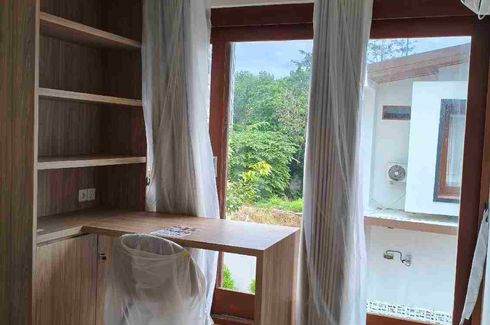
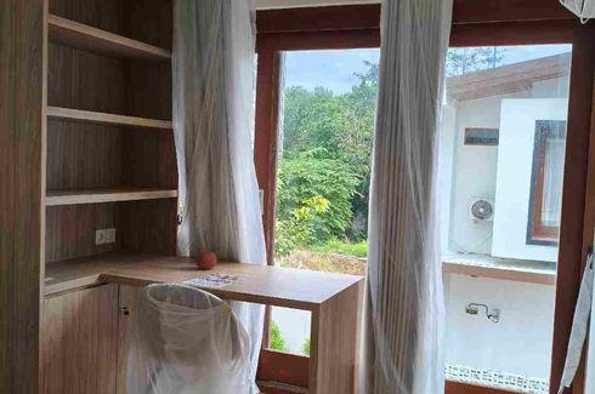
+ fruit [194,247,217,270]
